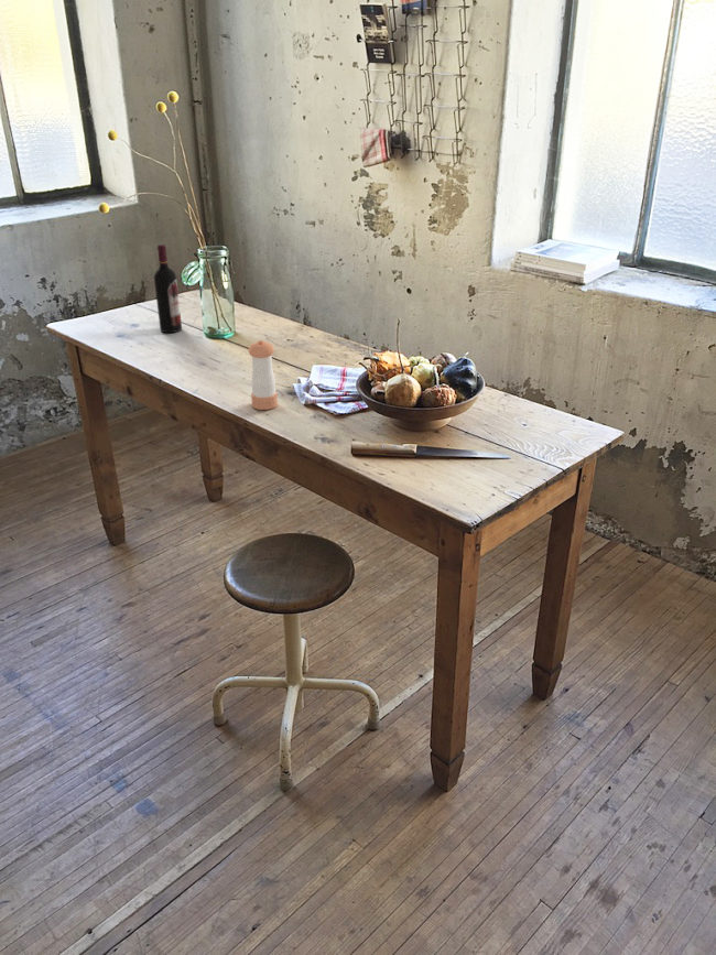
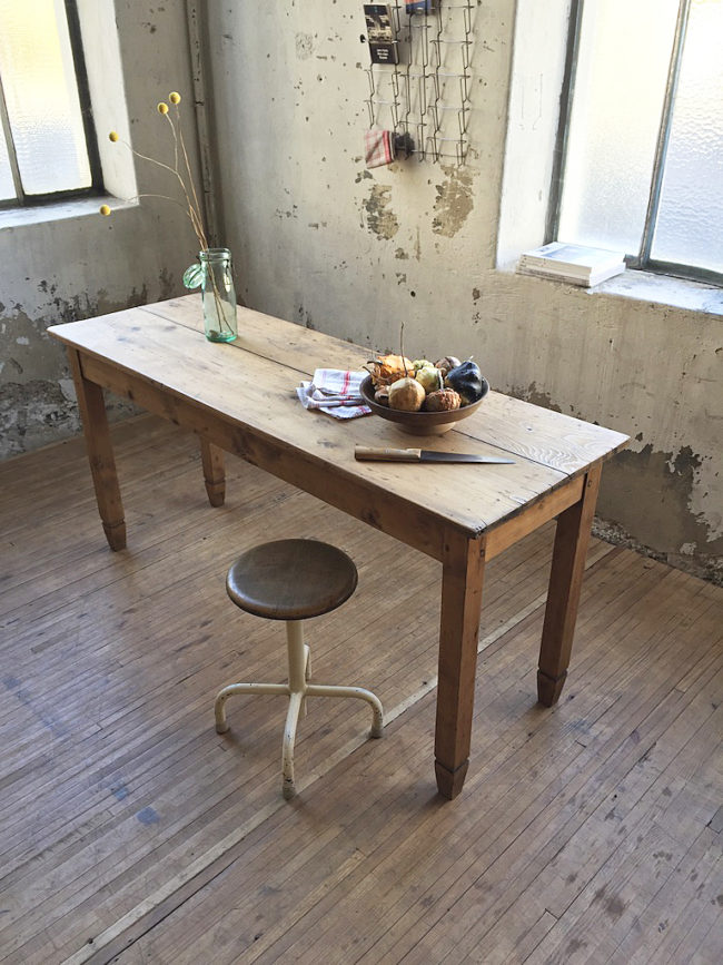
- wine bottle [153,243,183,334]
- pepper shaker [248,339,279,411]
